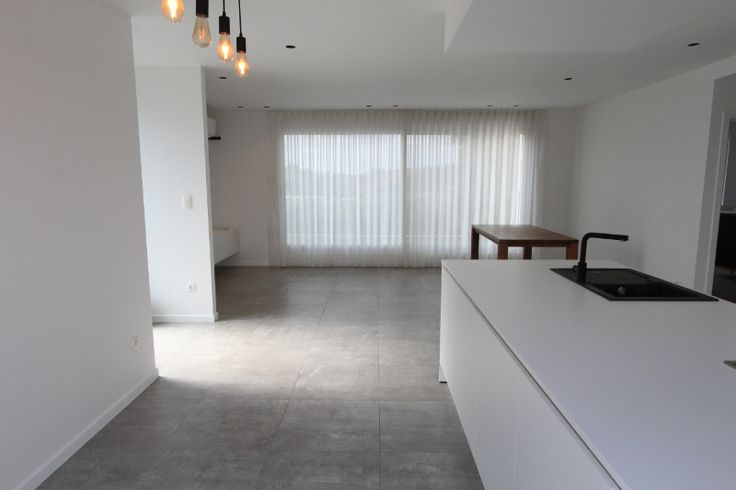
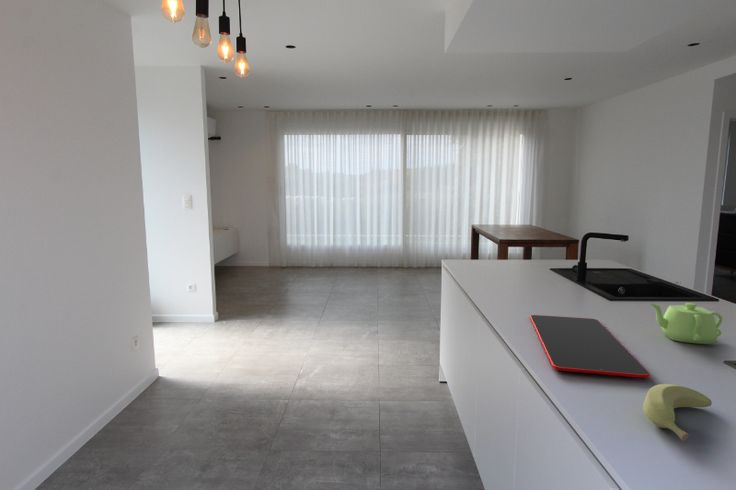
+ banana [642,383,713,442]
+ cutting board [529,314,651,379]
+ teapot [649,302,723,345]
